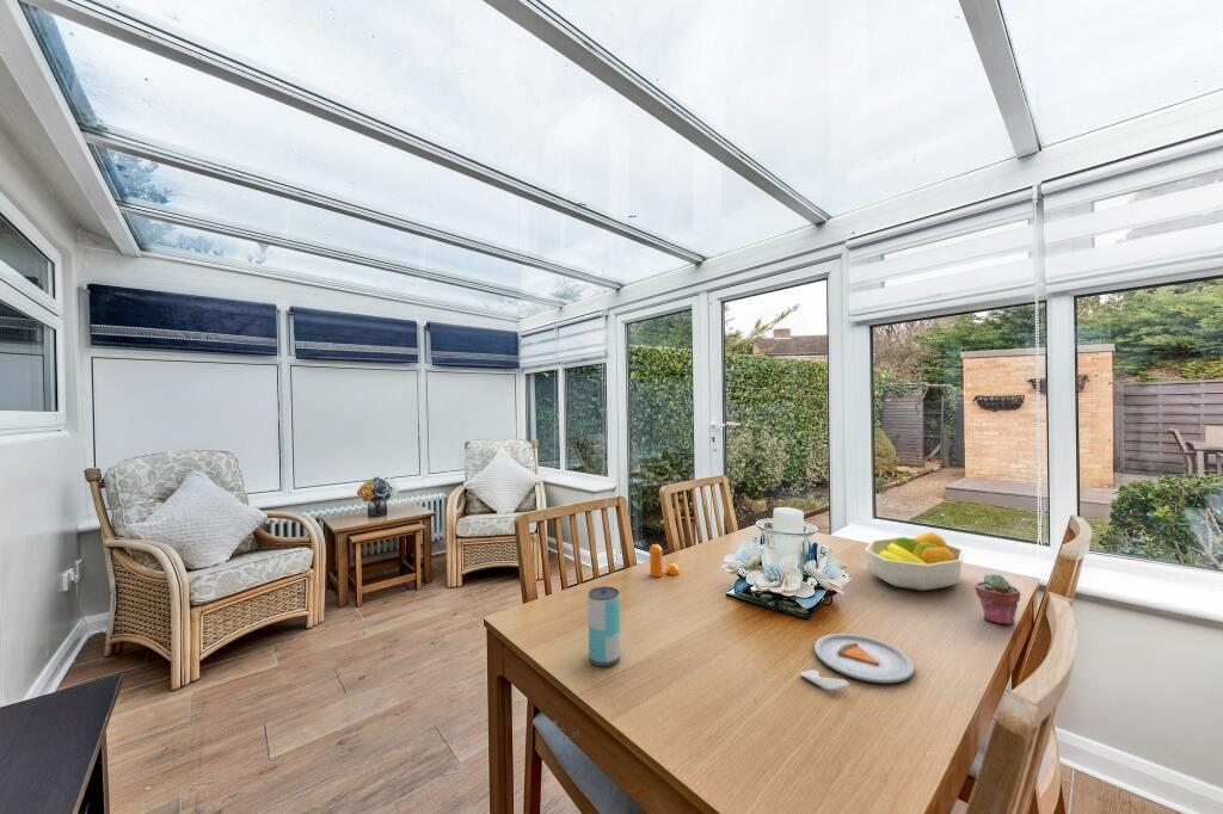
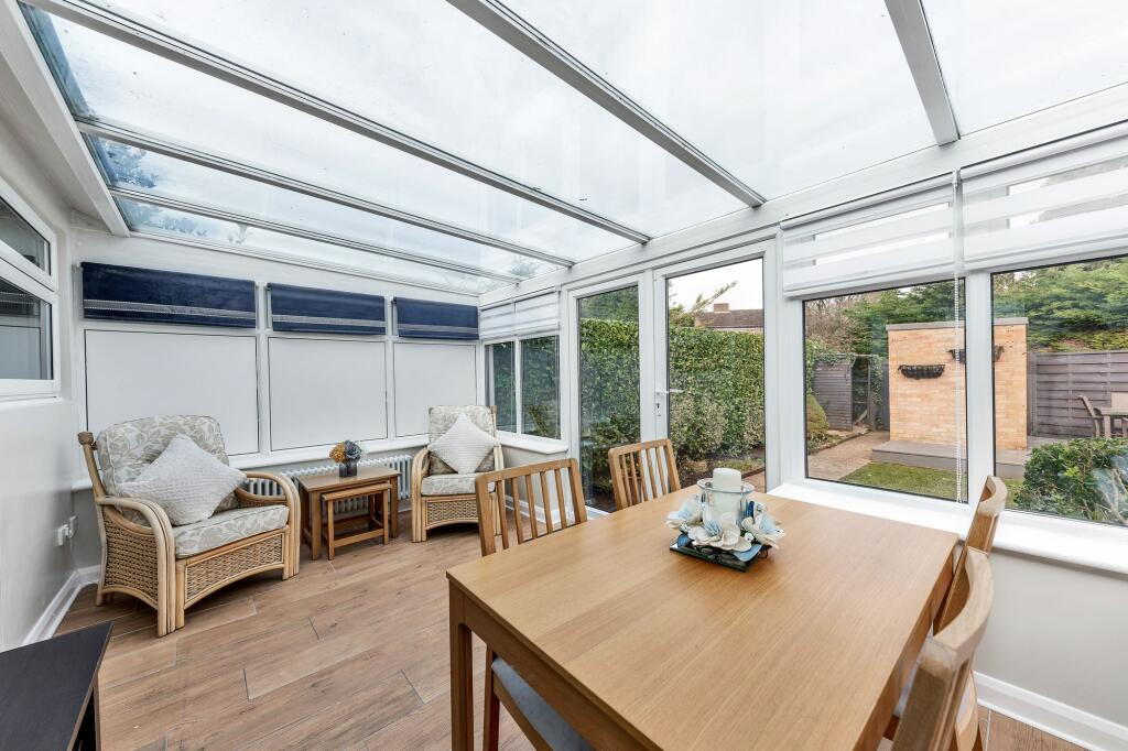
- fruit bowl [864,531,965,592]
- beverage can [586,585,622,667]
- dinner plate [799,633,916,691]
- pepper shaker [649,543,680,578]
- potted succulent [973,573,1021,625]
